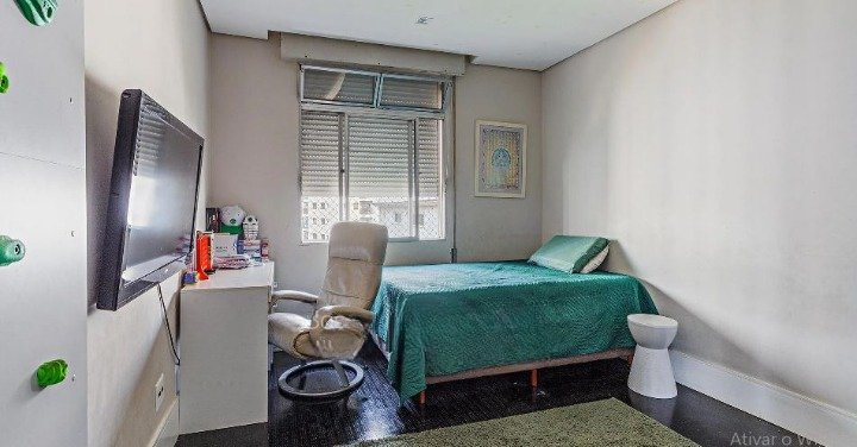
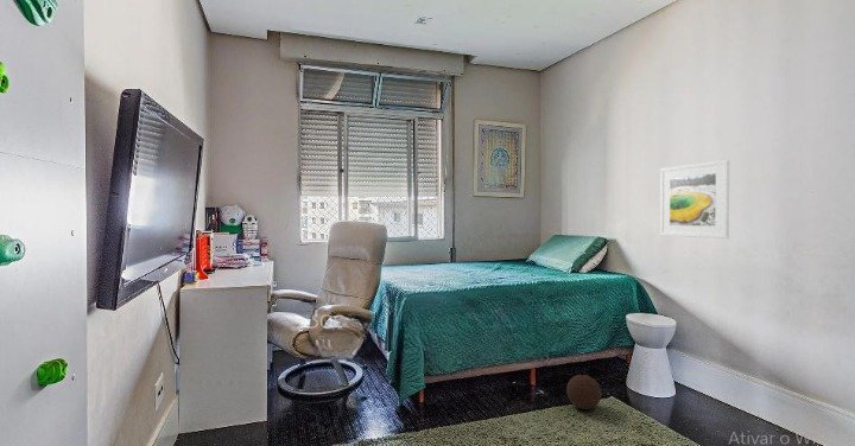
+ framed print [659,159,730,240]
+ ball [565,374,602,410]
